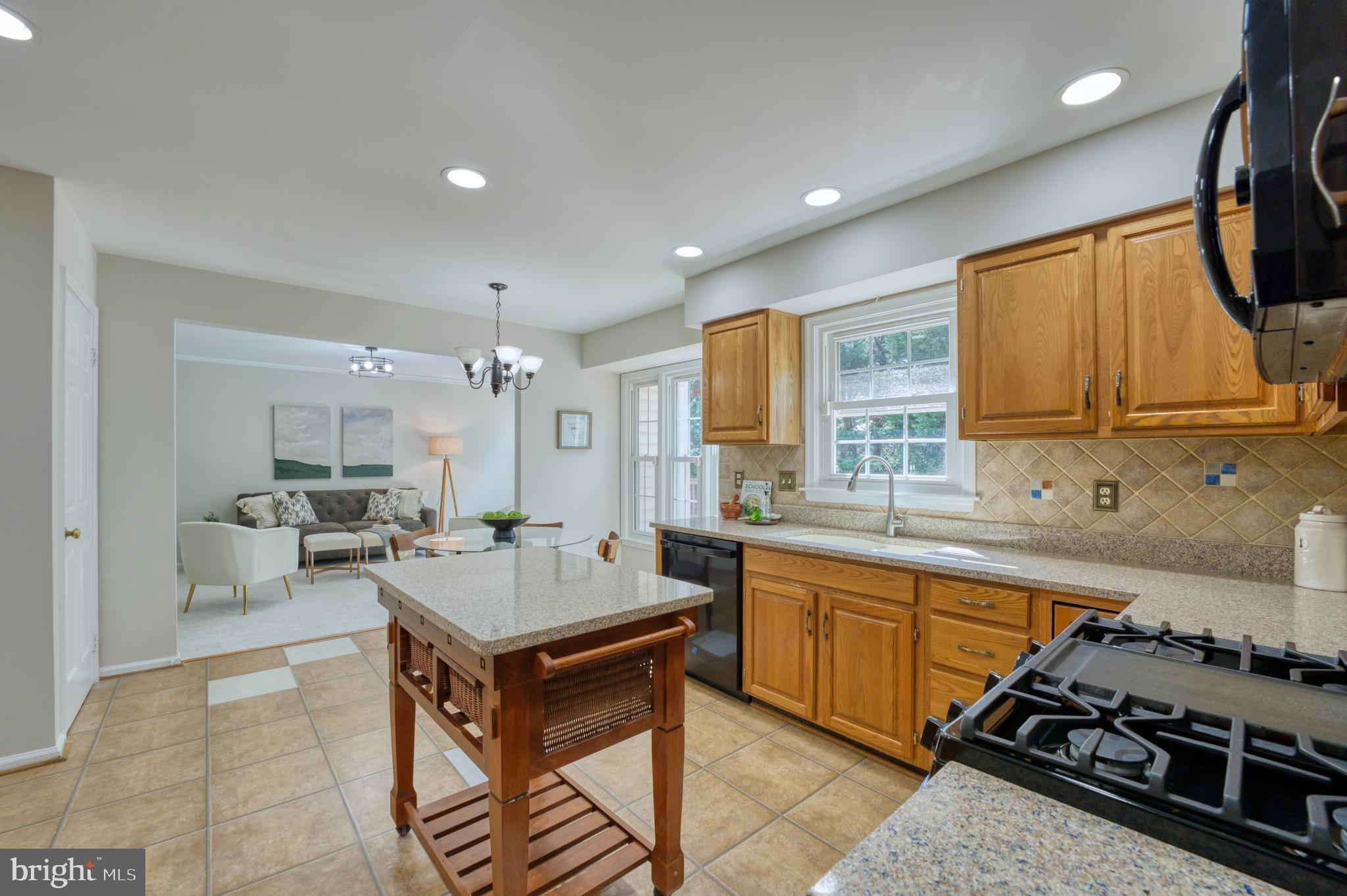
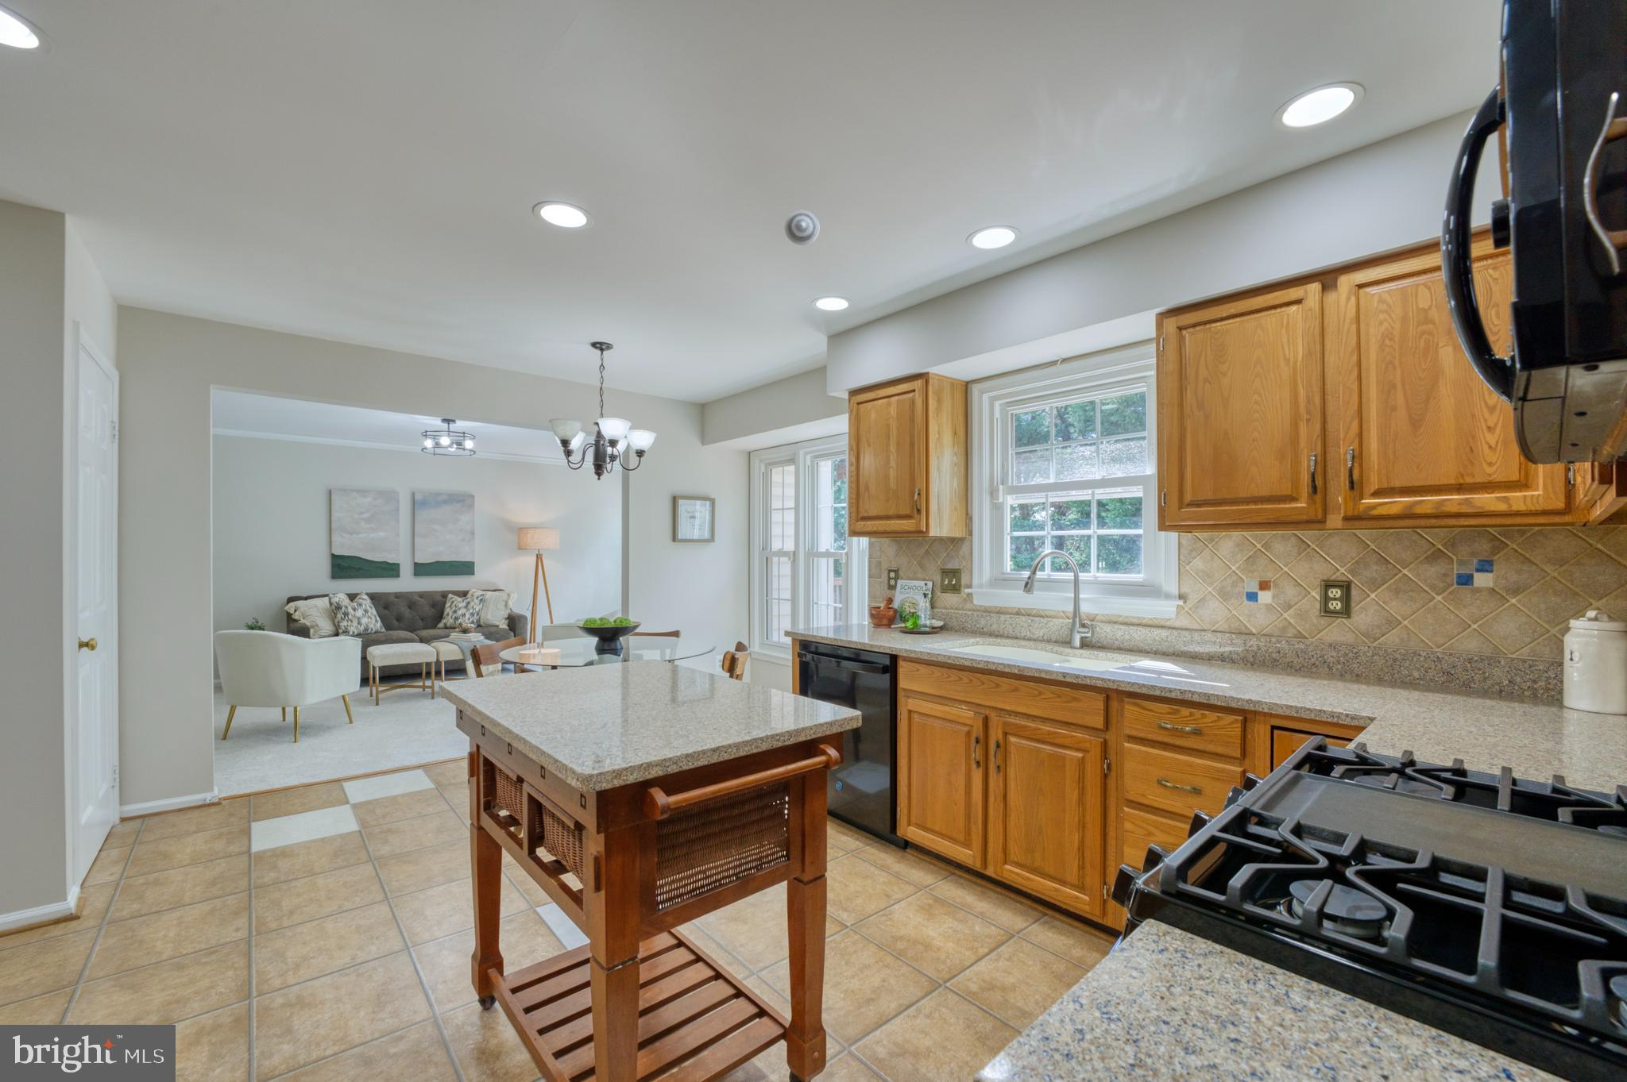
+ smoke detector [784,210,820,246]
